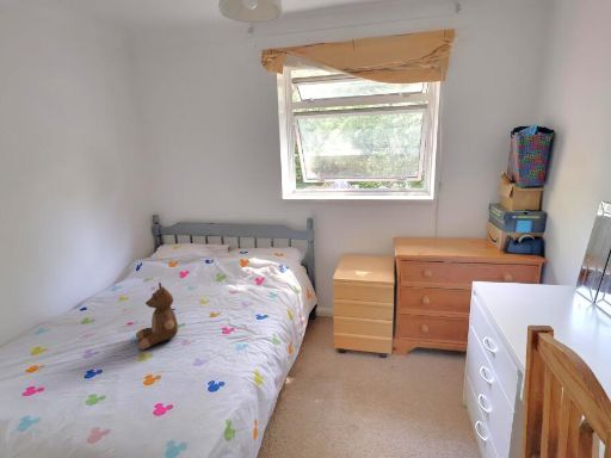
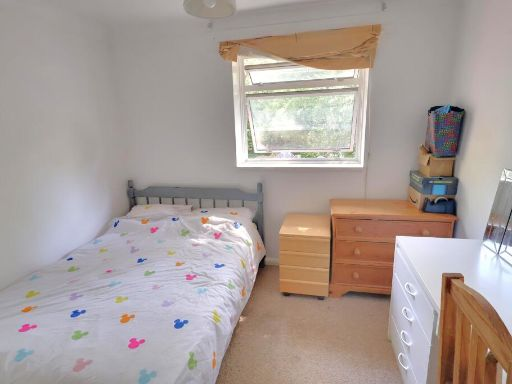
- teddy bear [135,281,179,351]
